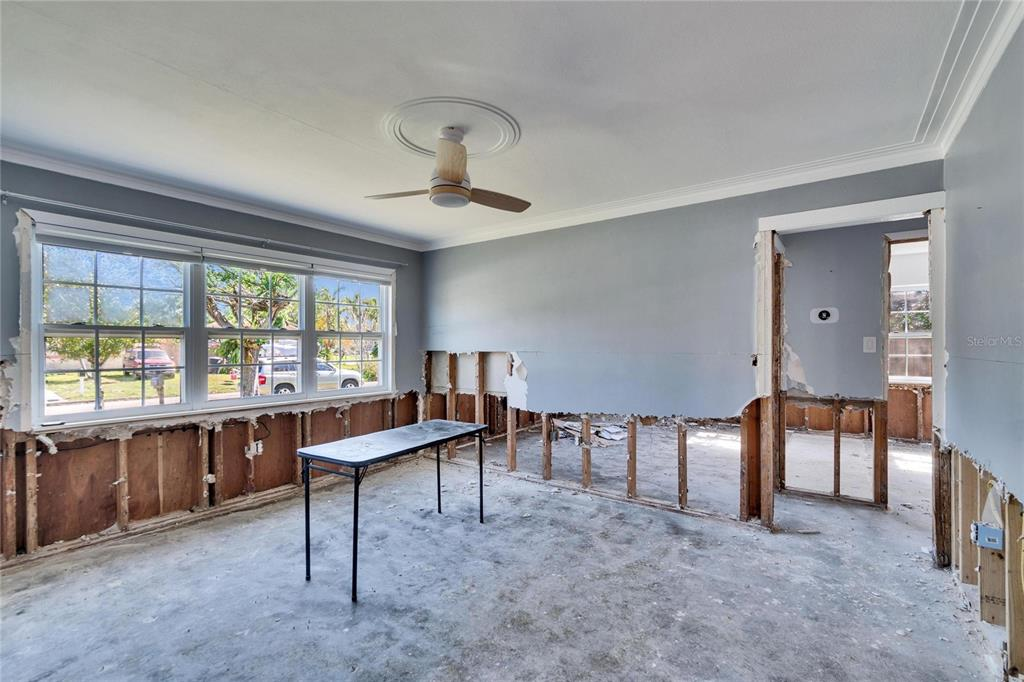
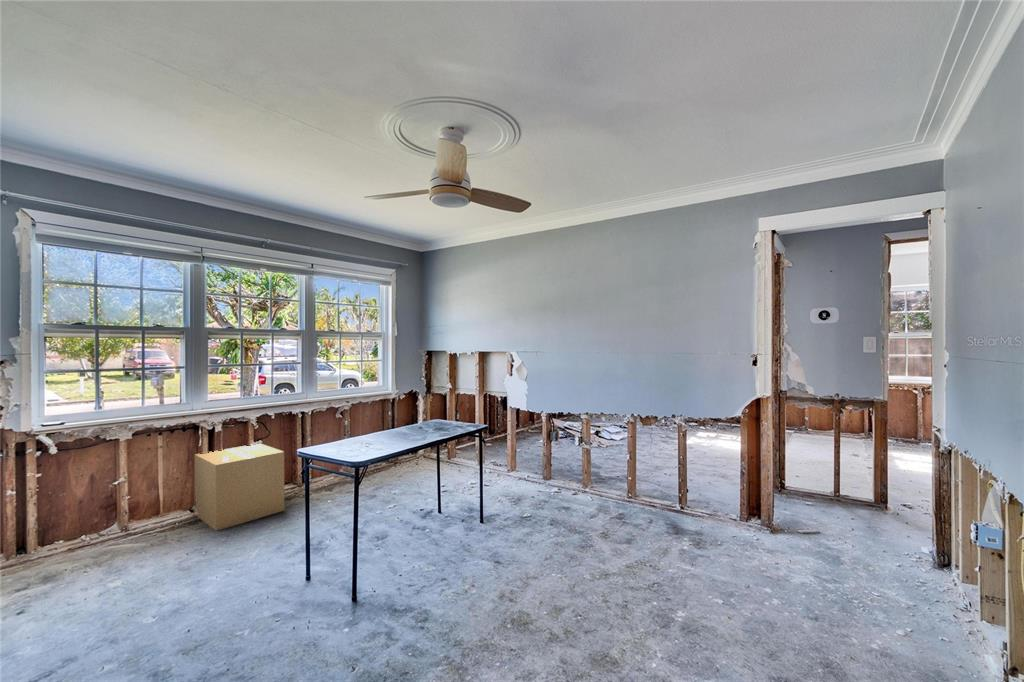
+ cardboard box [194,443,285,532]
